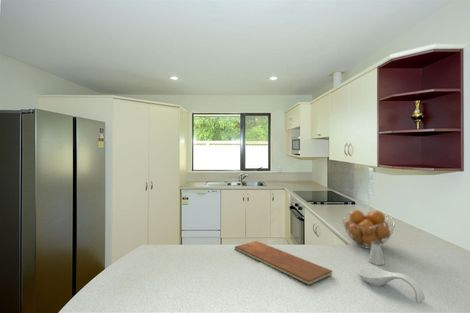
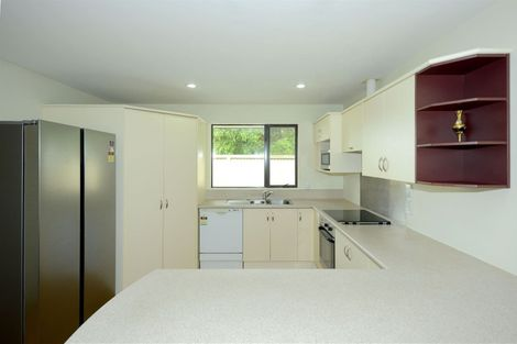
- spoon rest [357,267,426,304]
- saltshaker [367,241,386,266]
- chopping board [233,240,333,286]
- fruit basket [341,209,396,250]
